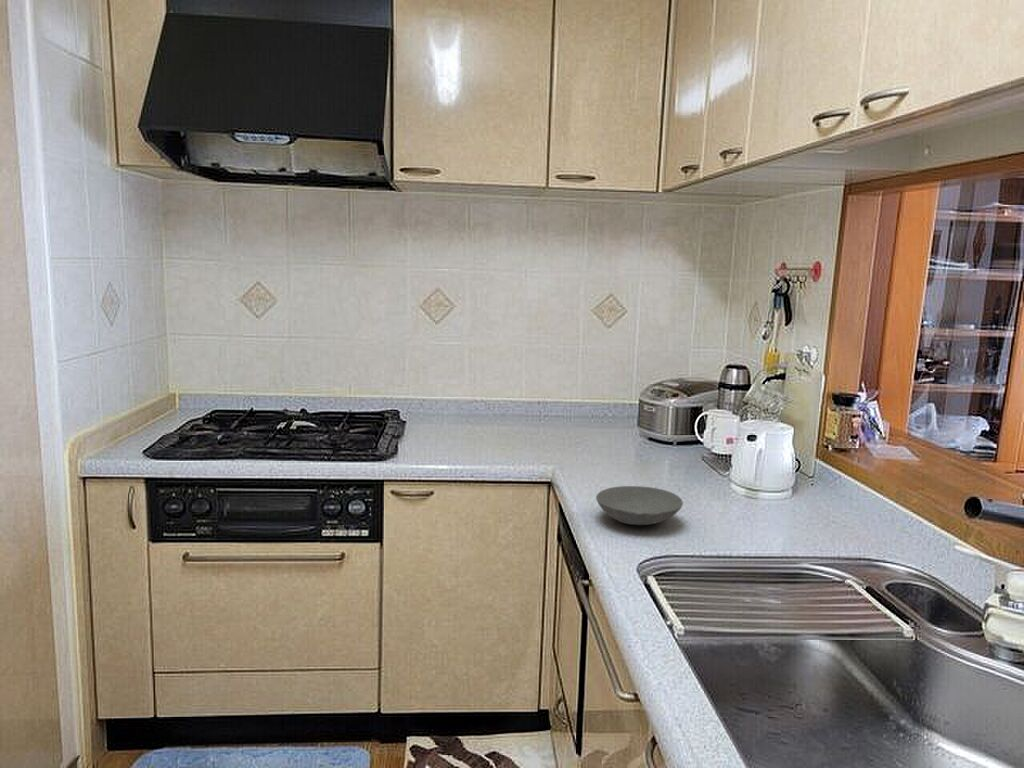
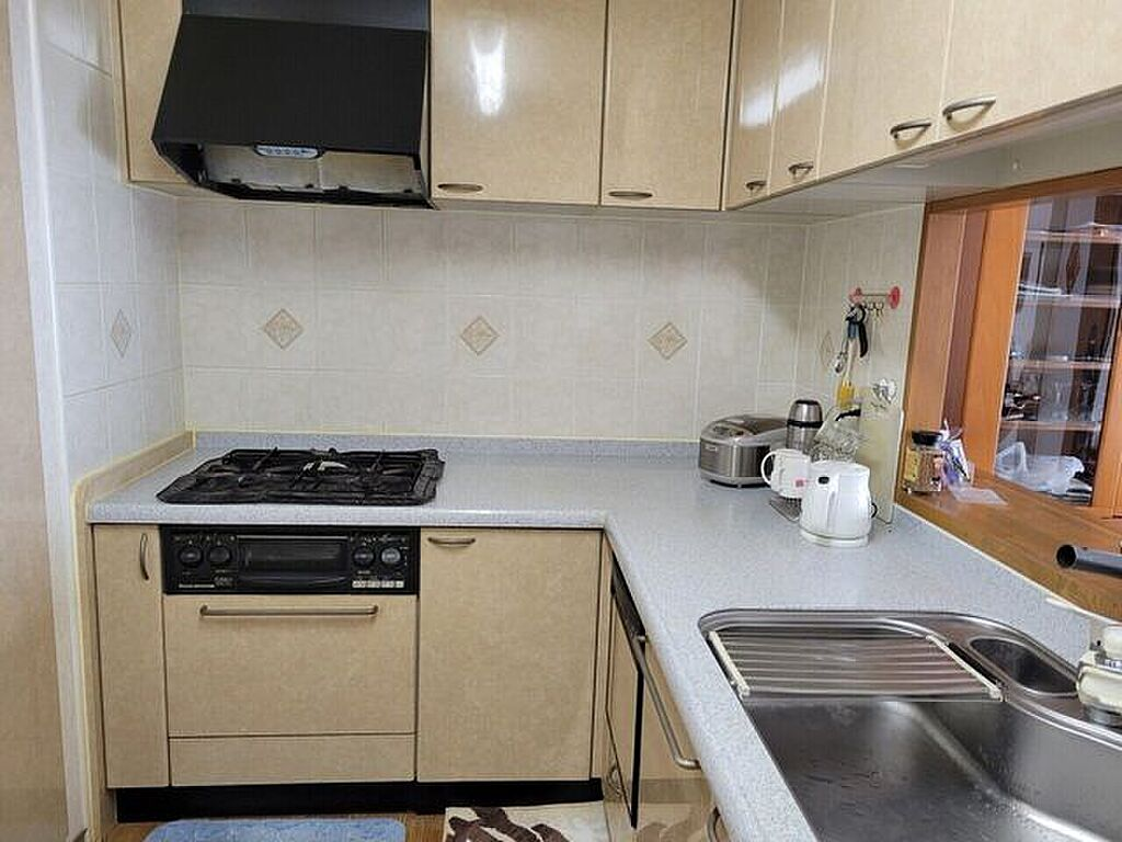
- bowl [595,485,684,526]
